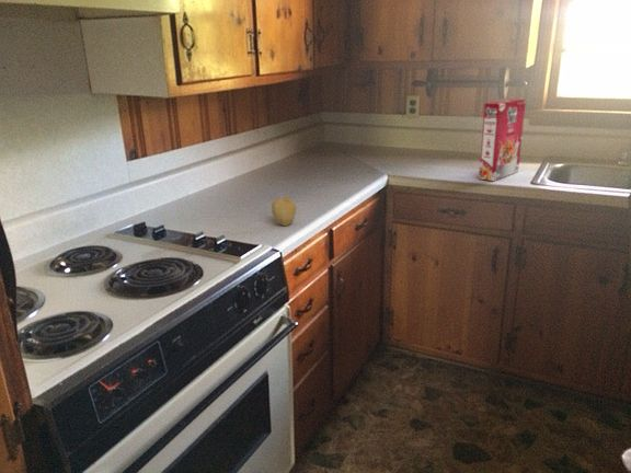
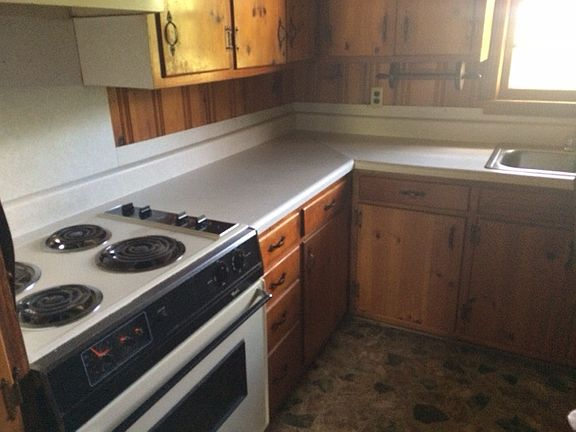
- cereal box [478,97,527,182]
- fruit [271,192,297,227]
